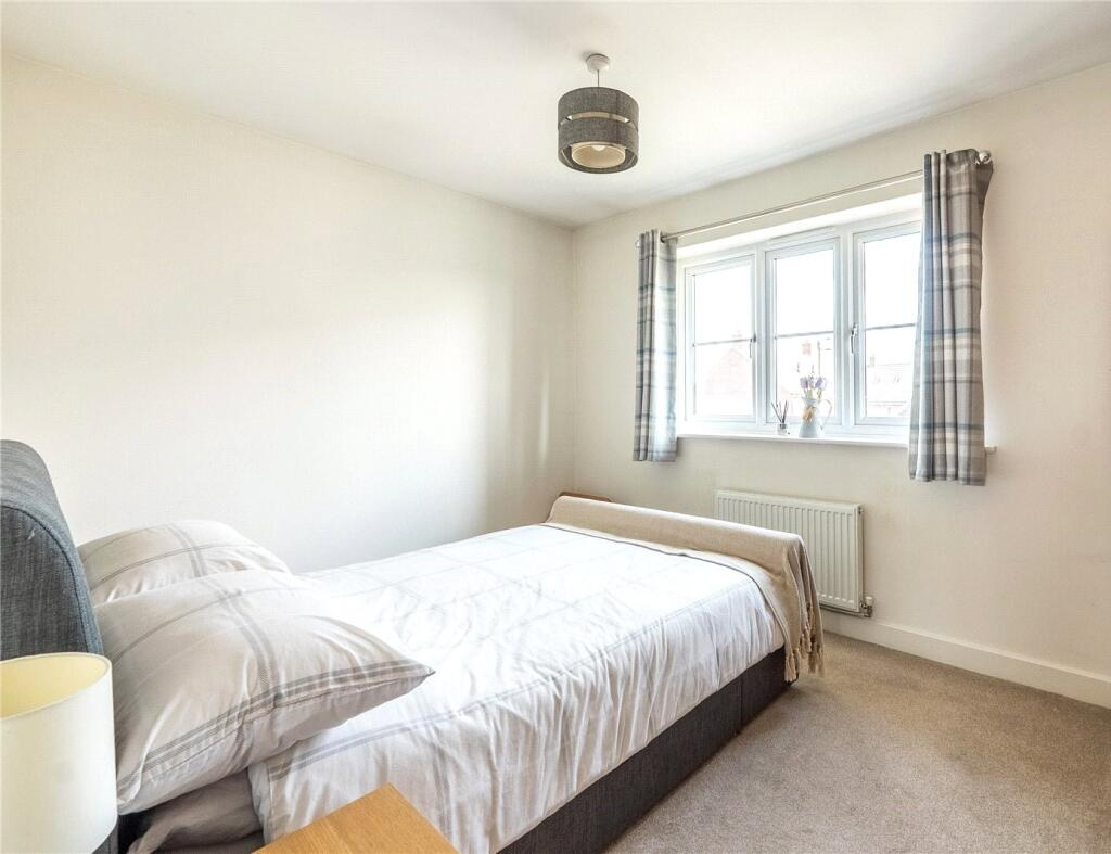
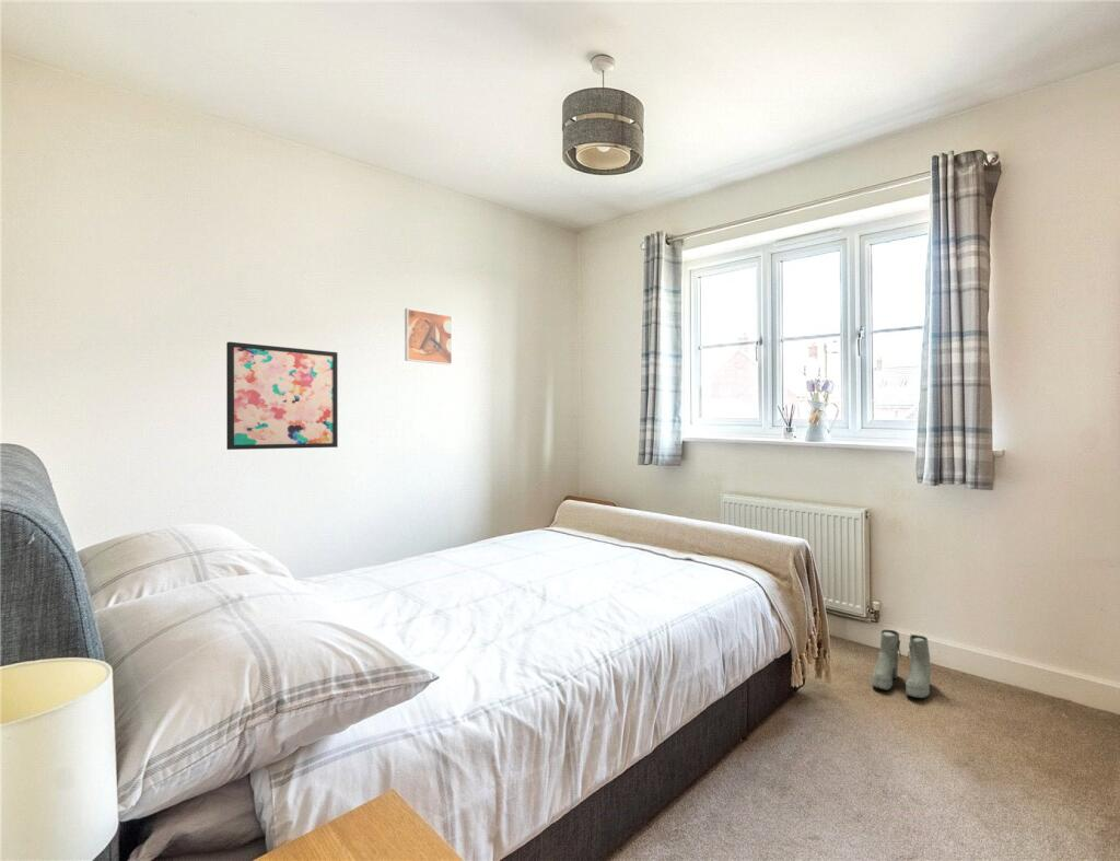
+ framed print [404,307,453,365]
+ wall art [225,341,339,451]
+ boots [872,629,933,699]
